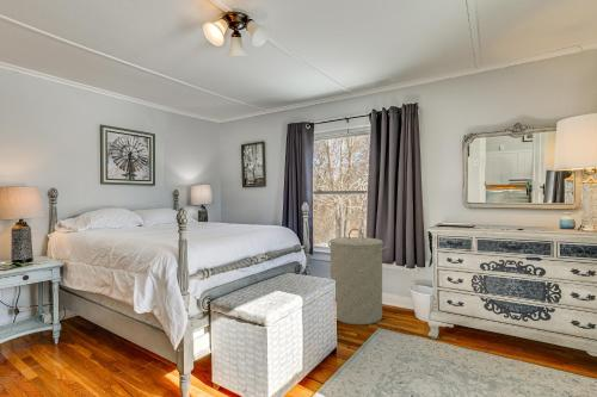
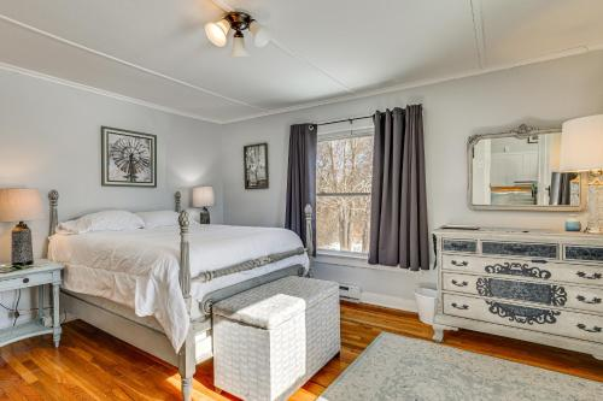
- laundry hamper [327,228,389,325]
